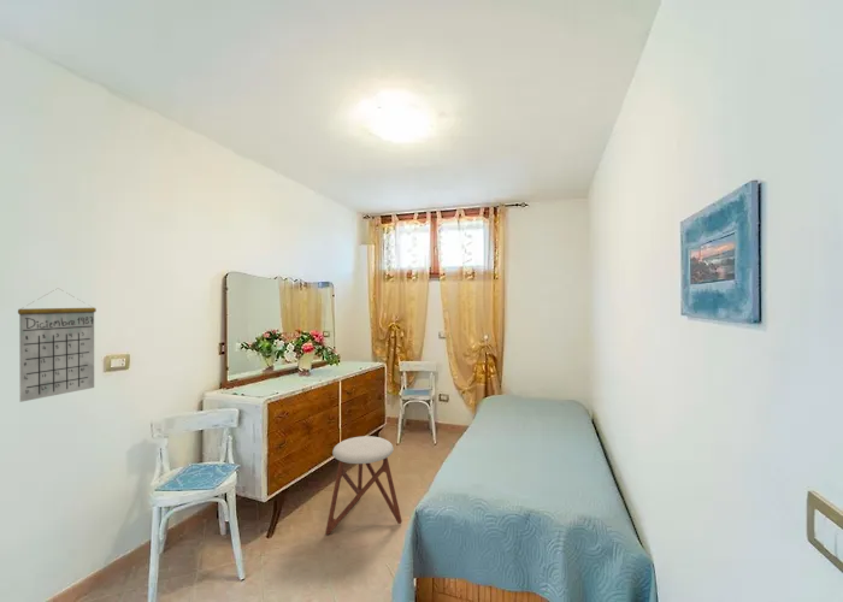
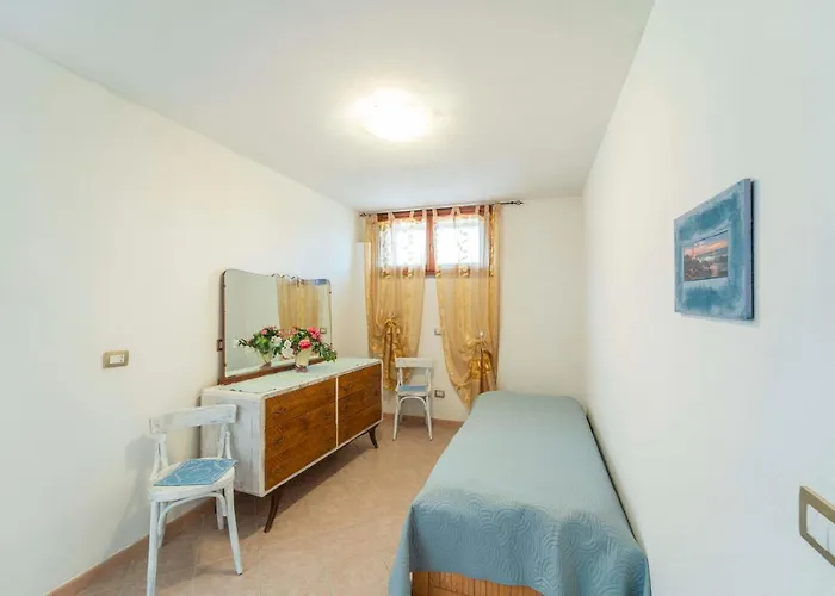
- calendar [17,287,98,403]
- stool [324,435,403,536]
